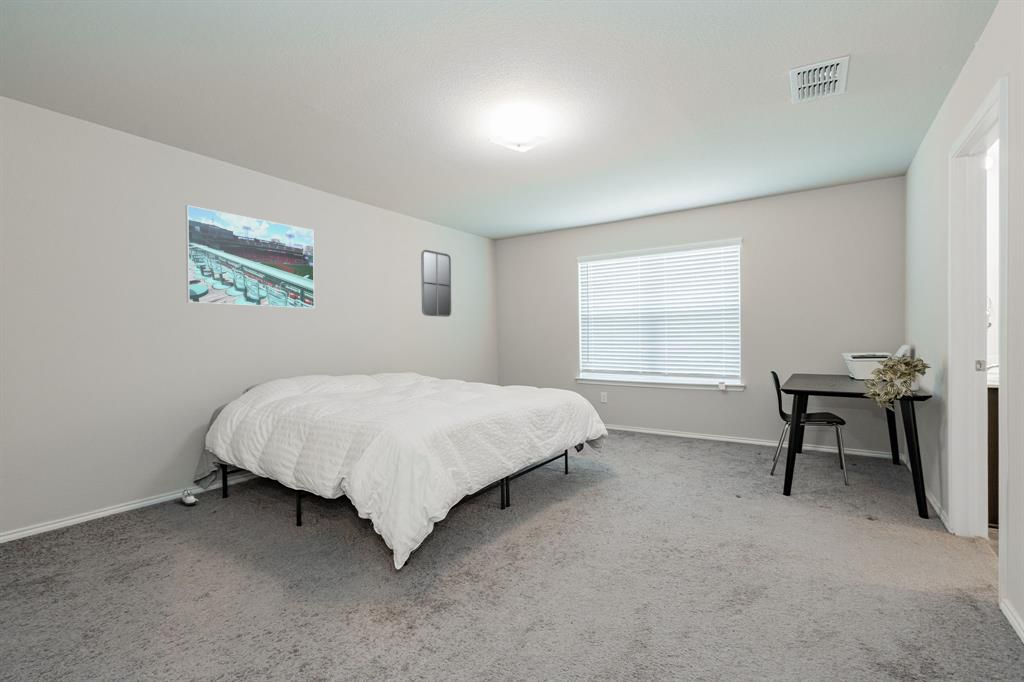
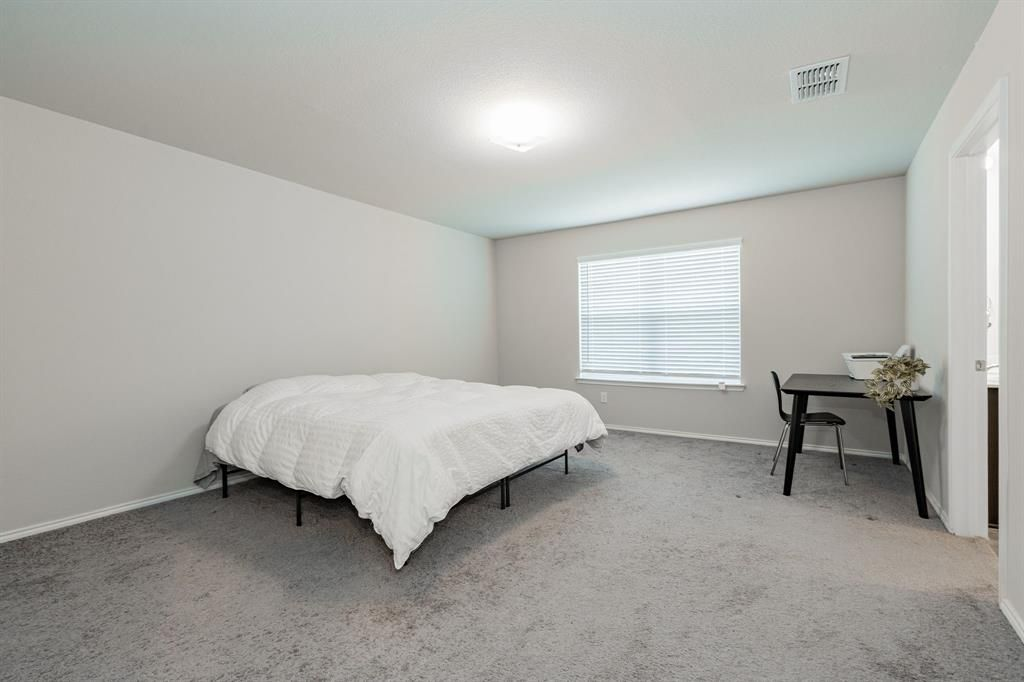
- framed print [185,205,315,310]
- home mirror [420,249,452,318]
- shoe [179,488,199,506]
